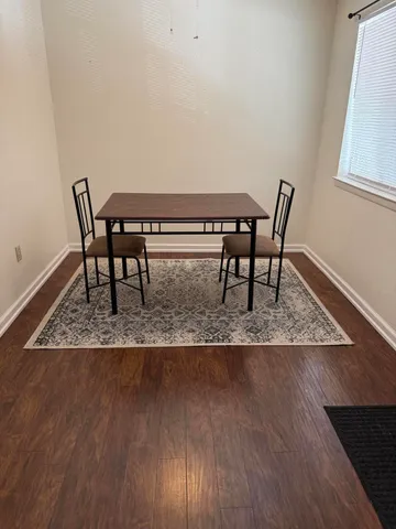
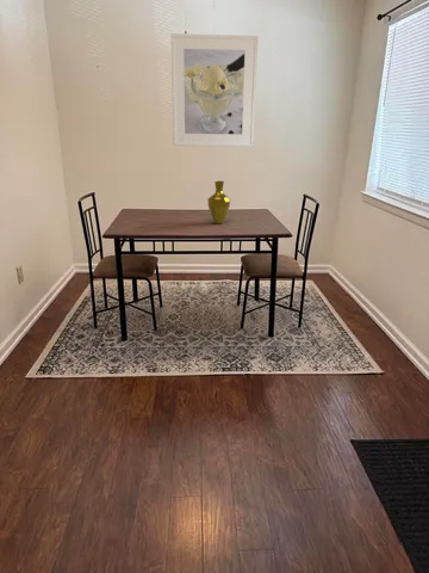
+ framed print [169,32,260,148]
+ vase [206,180,231,226]
